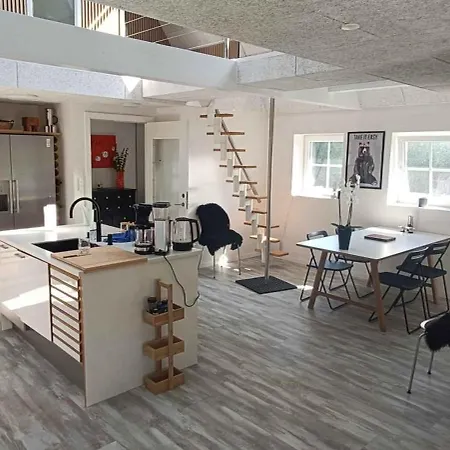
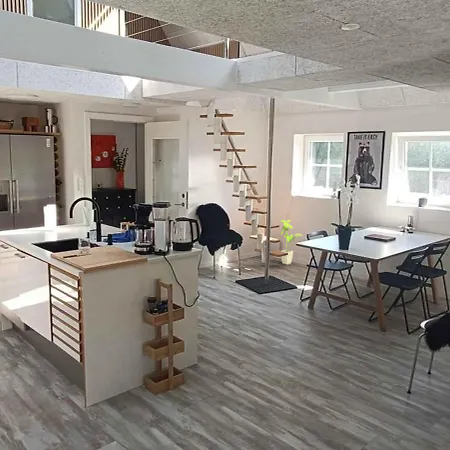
+ house plant [279,219,303,265]
